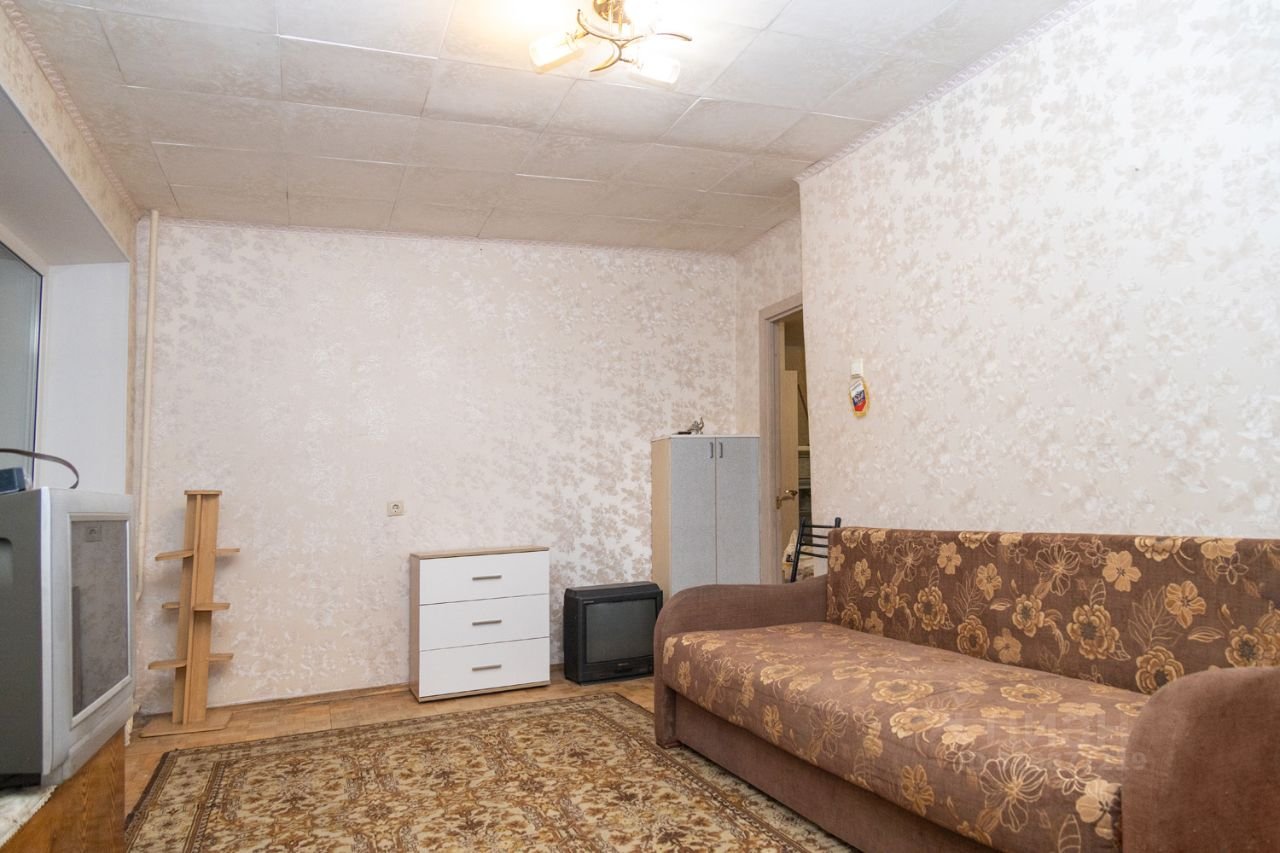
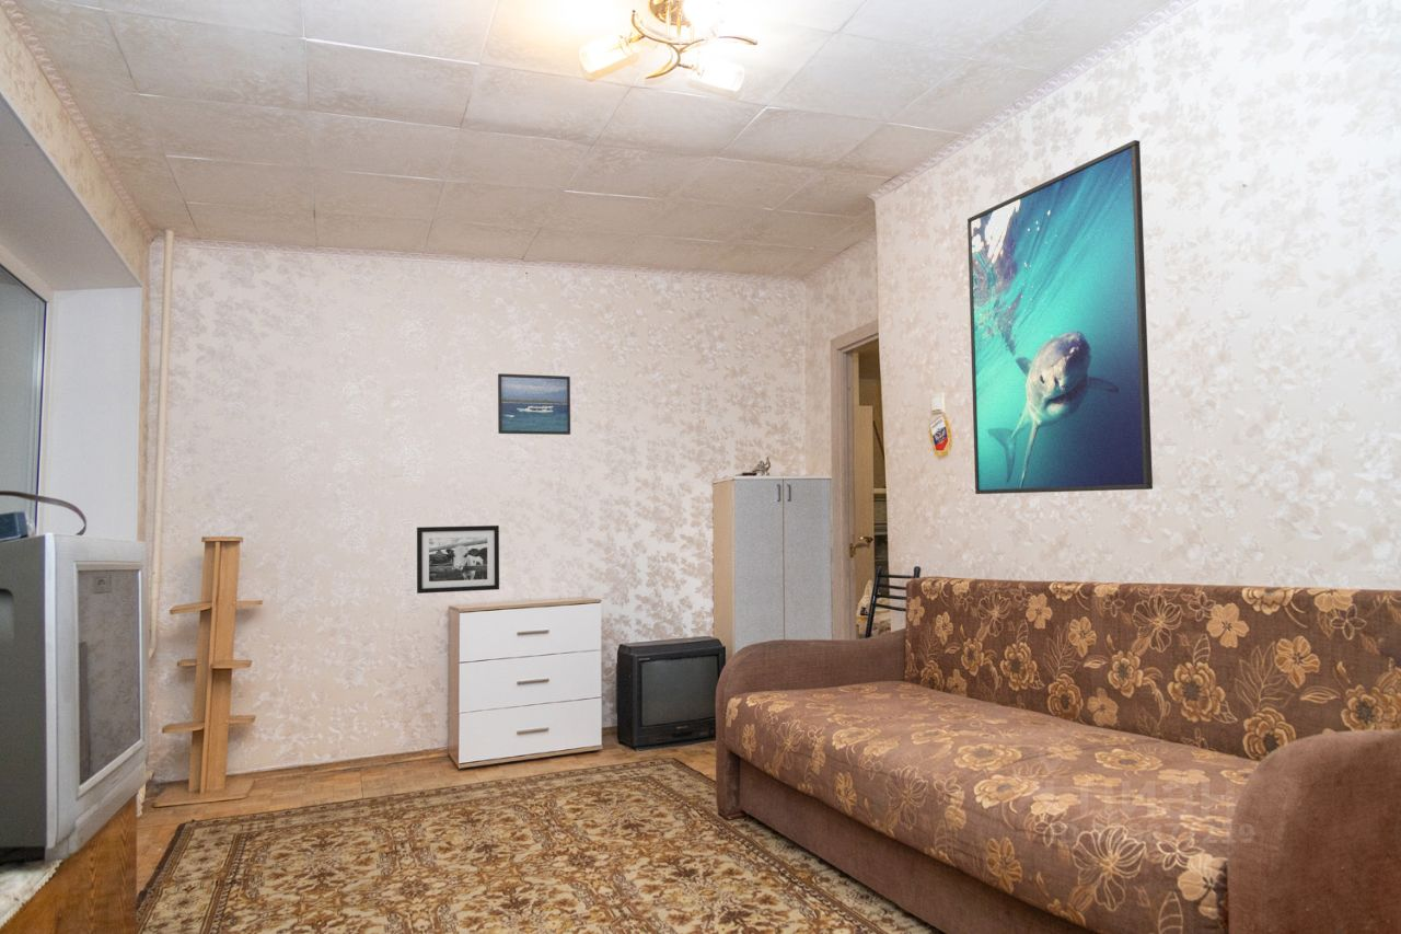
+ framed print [966,139,1154,495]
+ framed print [497,372,571,436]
+ picture frame [416,524,500,595]
